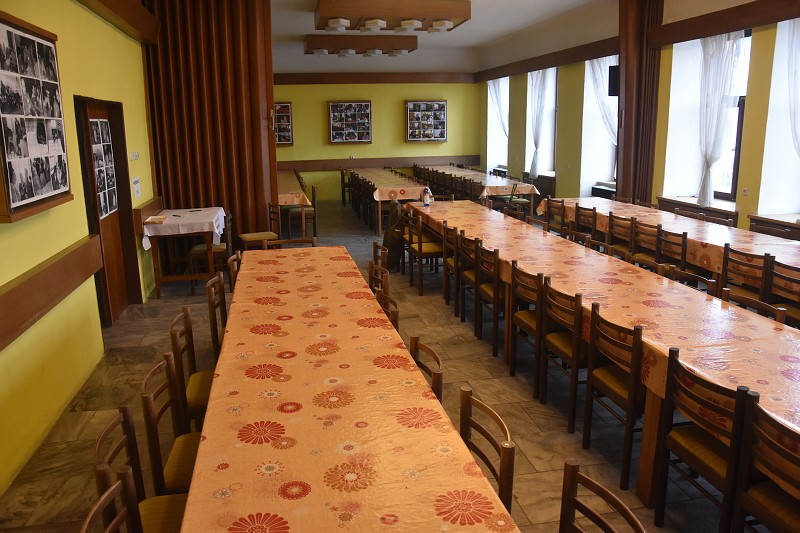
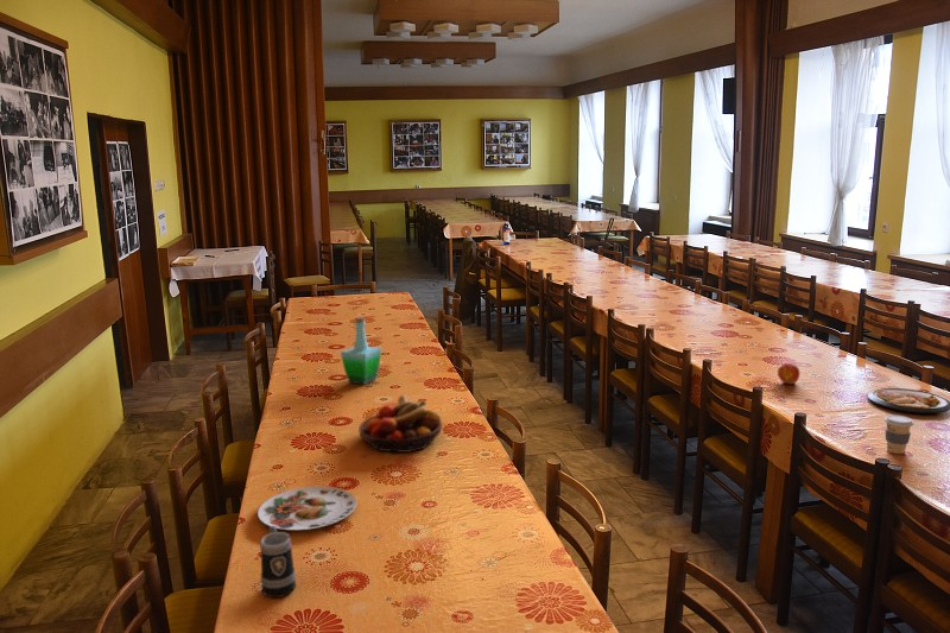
+ bottle [340,316,382,386]
+ apple [777,362,802,386]
+ mug [259,526,297,599]
+ plate [256,485,357,531]
+ fruit bowl [357,393,443,454]
+ dish [867,387,950,414]
+ coffee cup [884,414,916,455]
